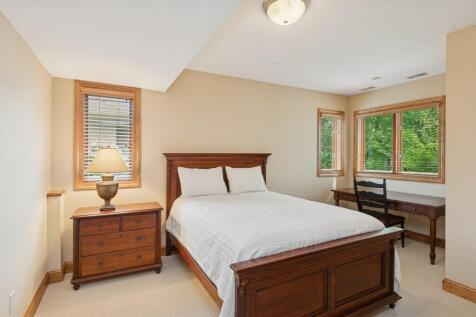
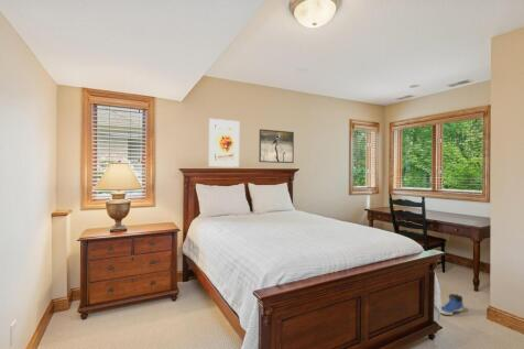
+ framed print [258,128,295,164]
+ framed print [208,118,240,168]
+ sneaker [440,293,465,316]
